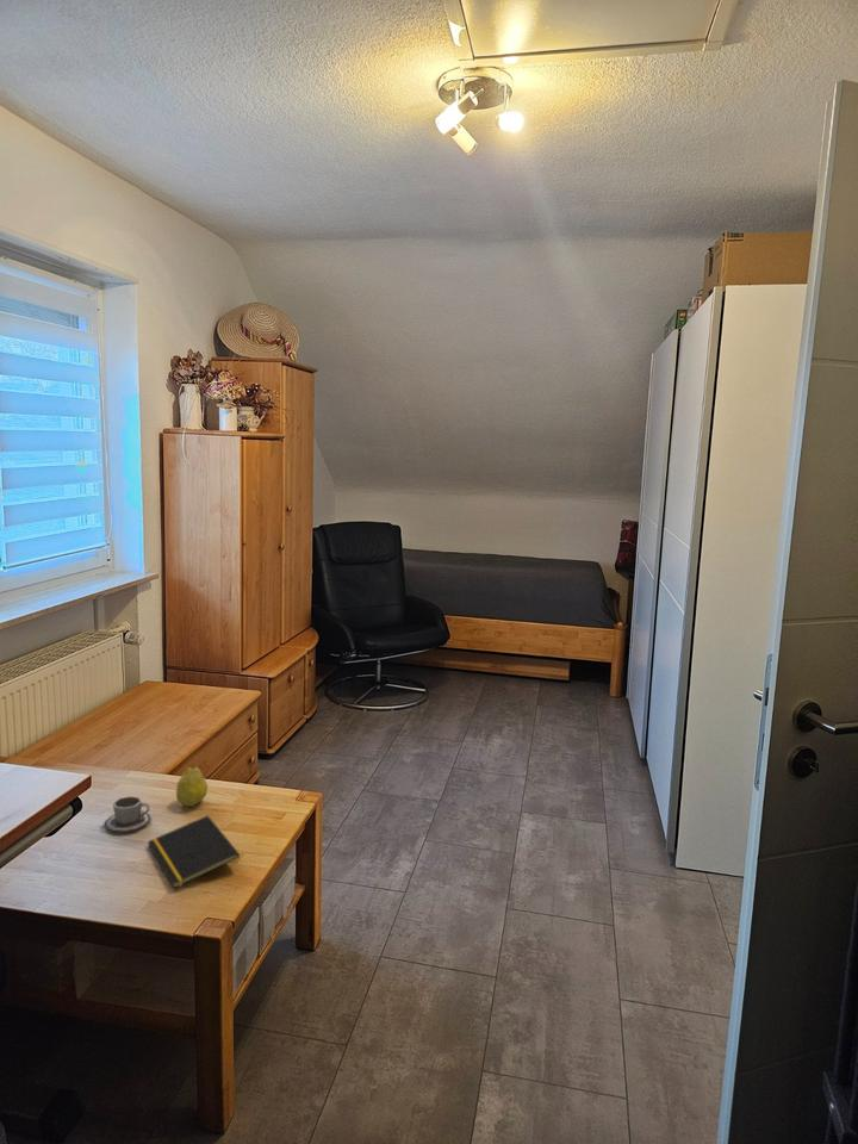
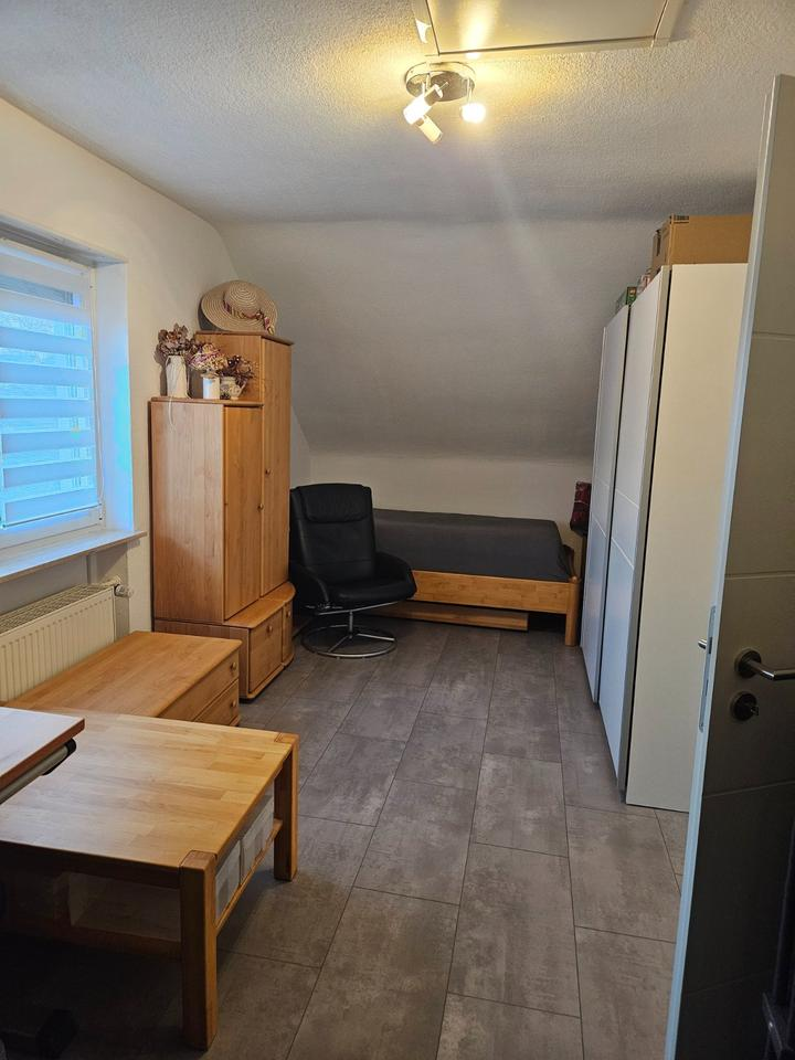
- fruit [175,761,209,807]
- cup [104,795,153,833]
- notepad [147,814,241,889]
